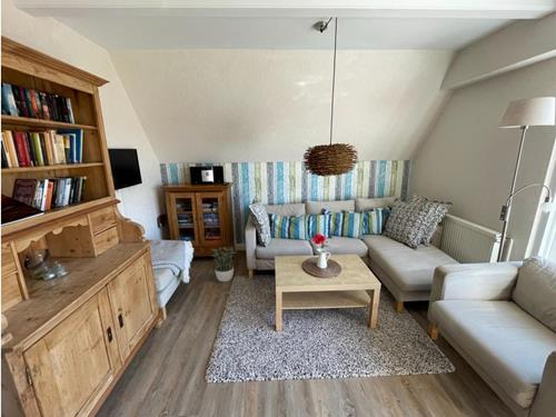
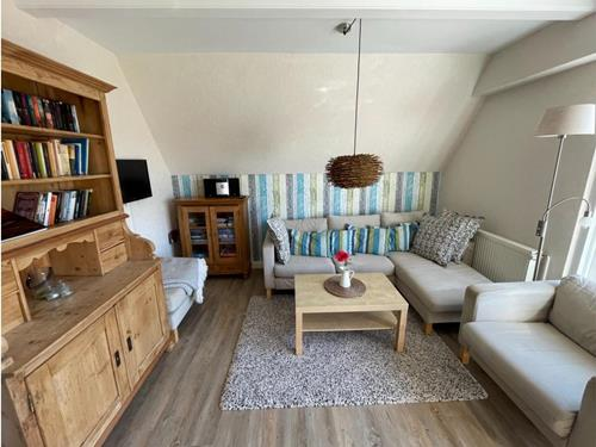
- potted plant [210,245,237,282]
